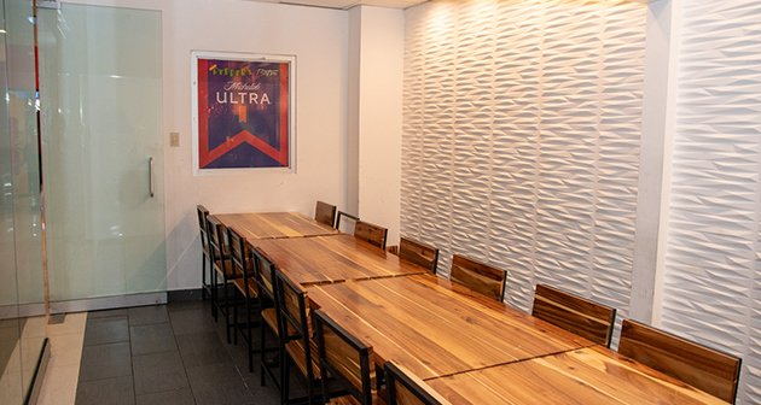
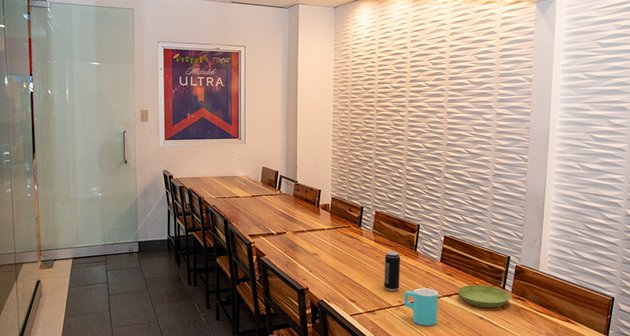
+ saucer [457,284,511,308]
+ beverage can [383,251,401,292]
+ cup [403,287,439,326]
